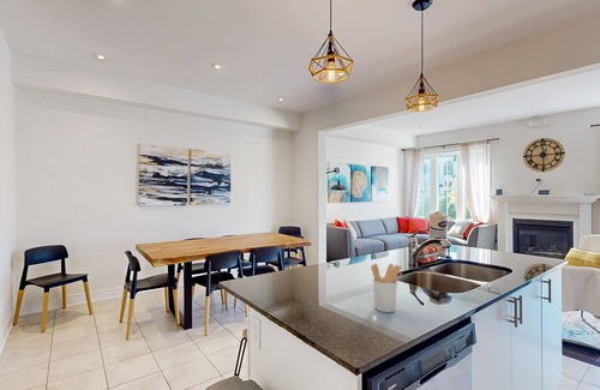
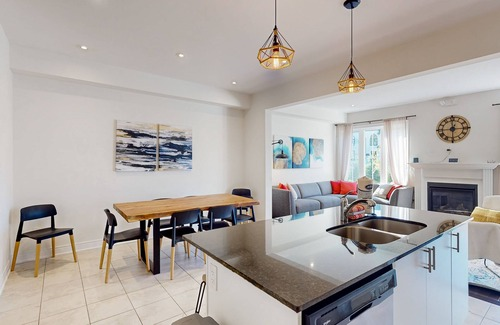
- utensil holder [370,263,403,313]
